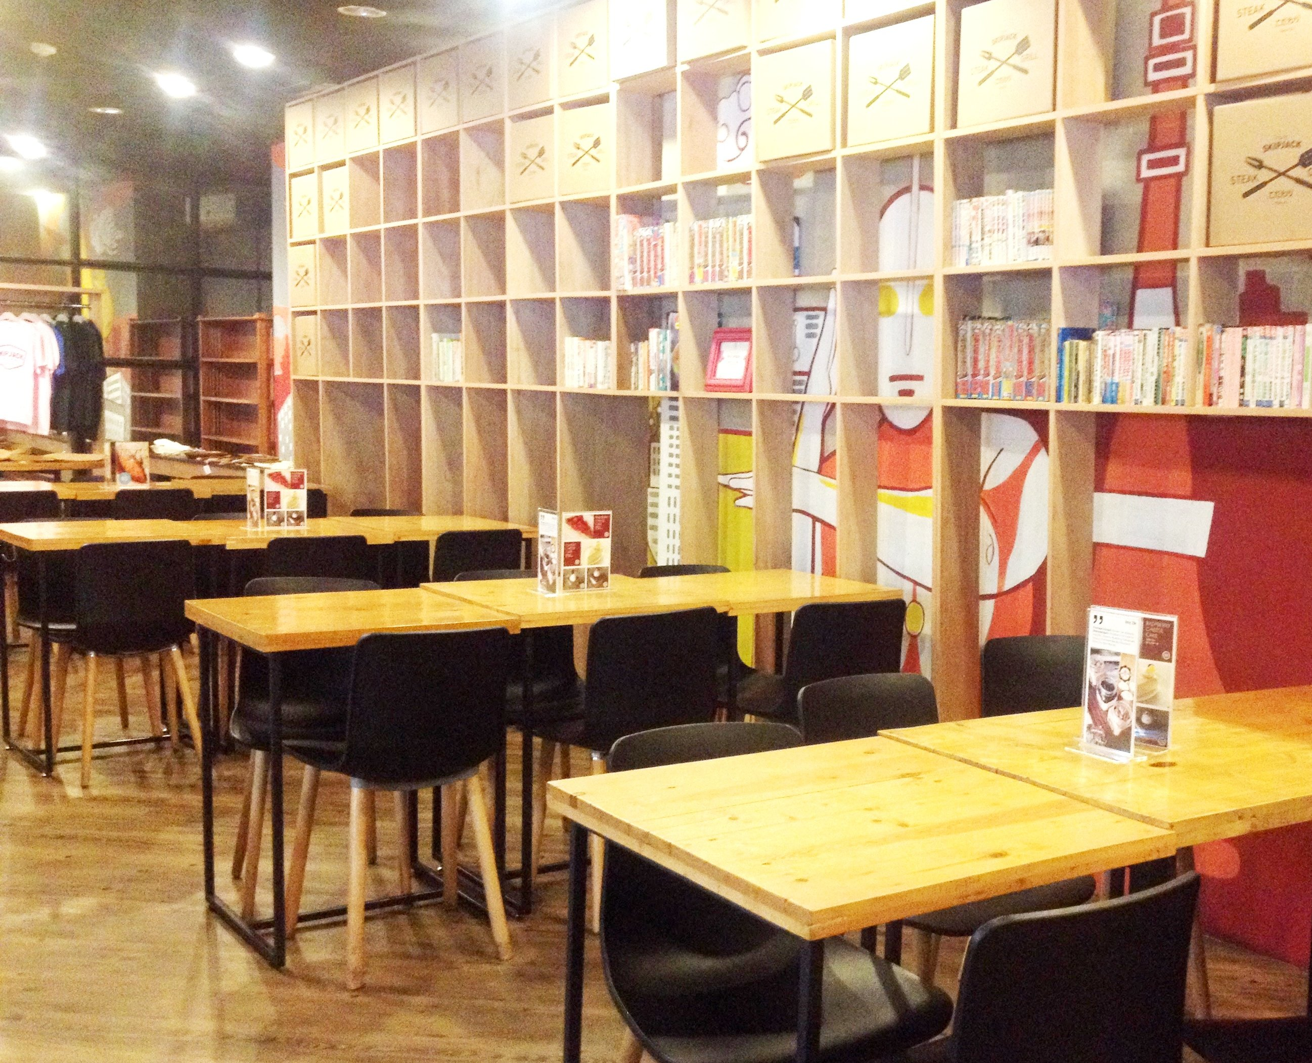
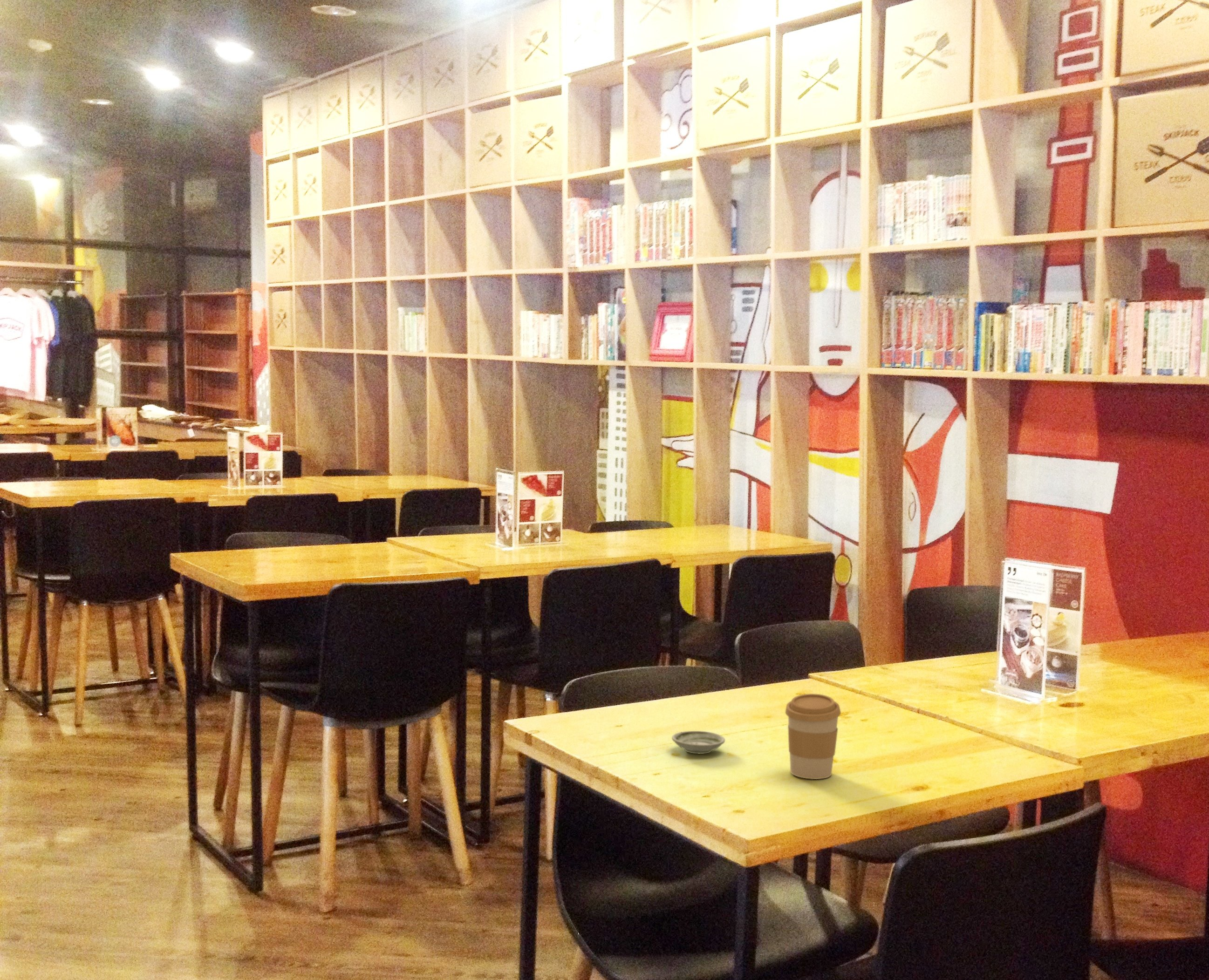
+ coffee cup [785,693,841,780]
+ saucer [671,730,725,755]
